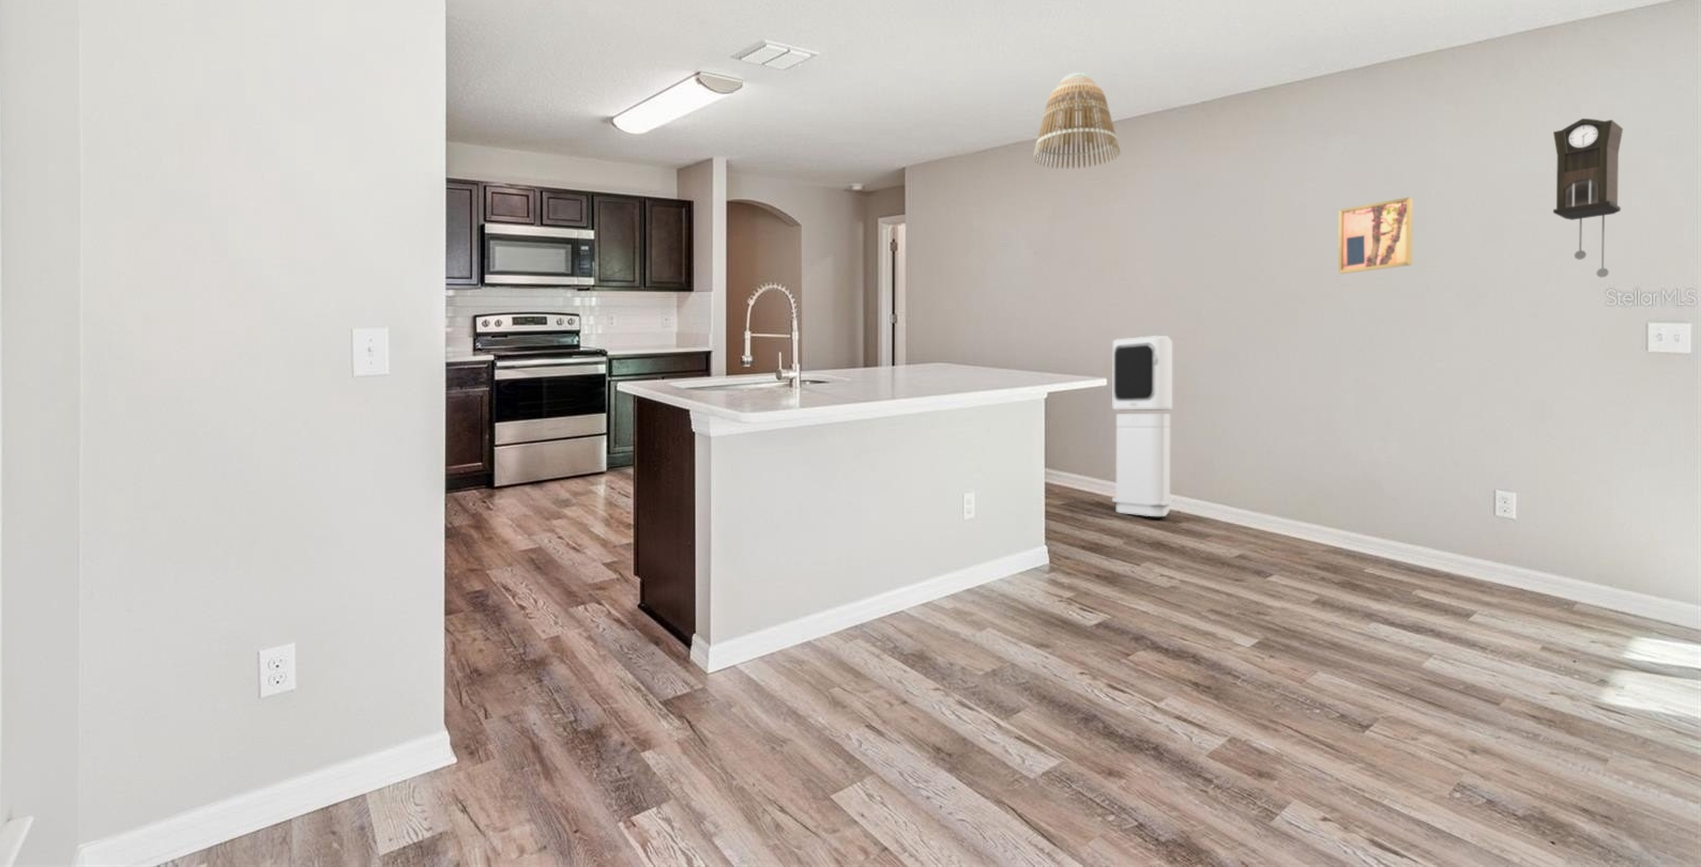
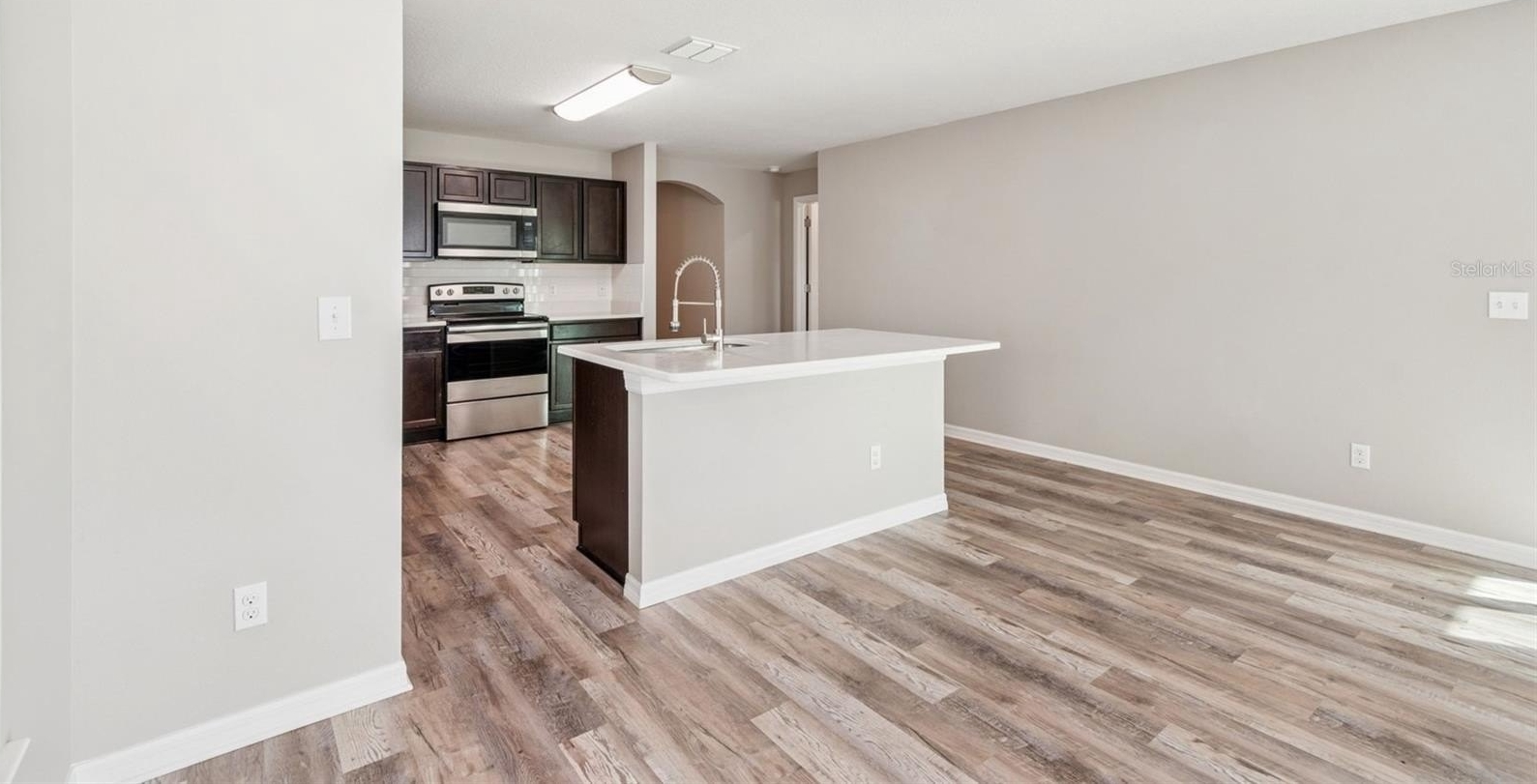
- air purifier [1111,335,1173,518]
- wall art [1337,196,1414,274]
- pendulum clock [1553,117,1624,278]
- lamp shade [1030,72,1122,170]
